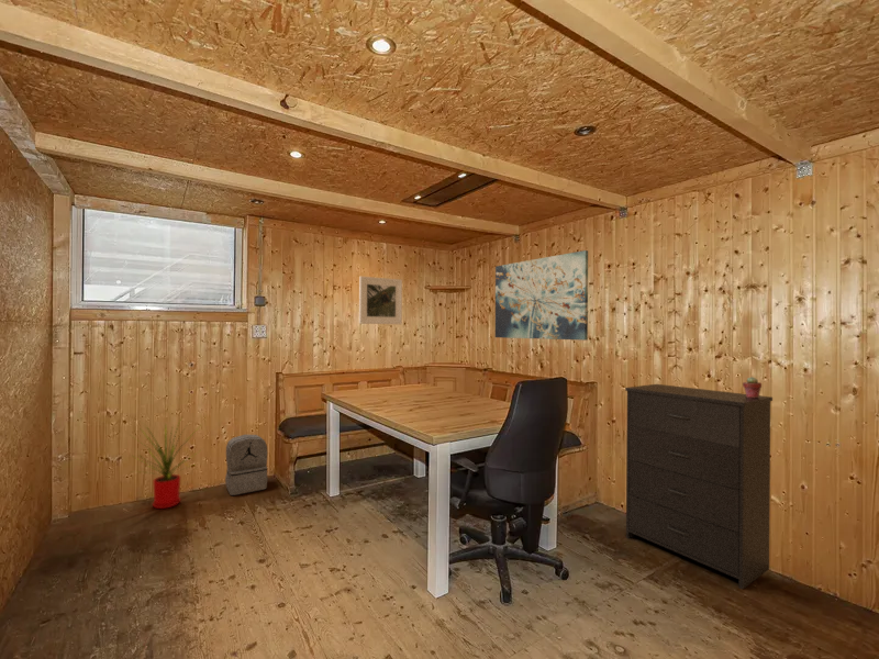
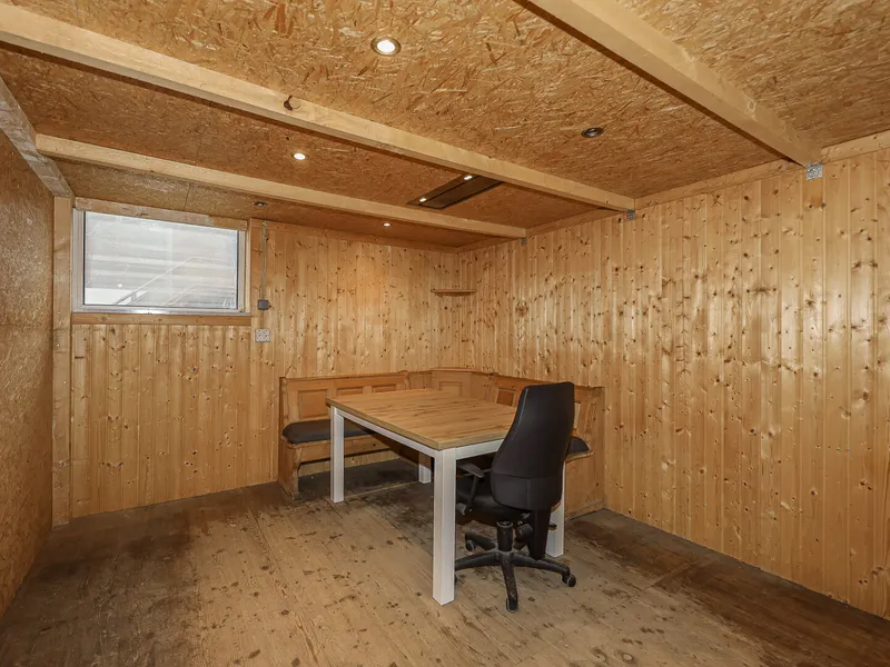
- dresser [624,383,774,591]
- potted succulent [742,376,763,398]
- backpack [224,434,269,496]
- wall art [494,249,589,342]
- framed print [358,276,403,325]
- house plant [127,415,204,510]
